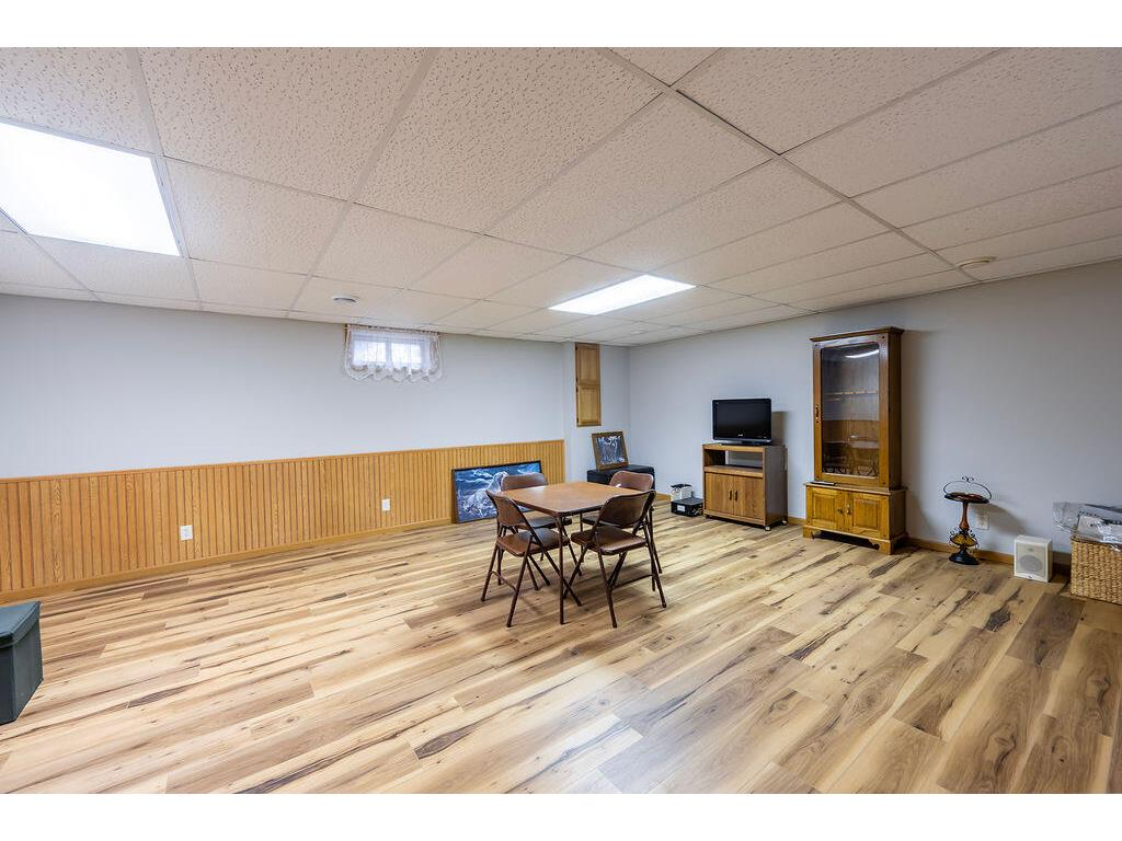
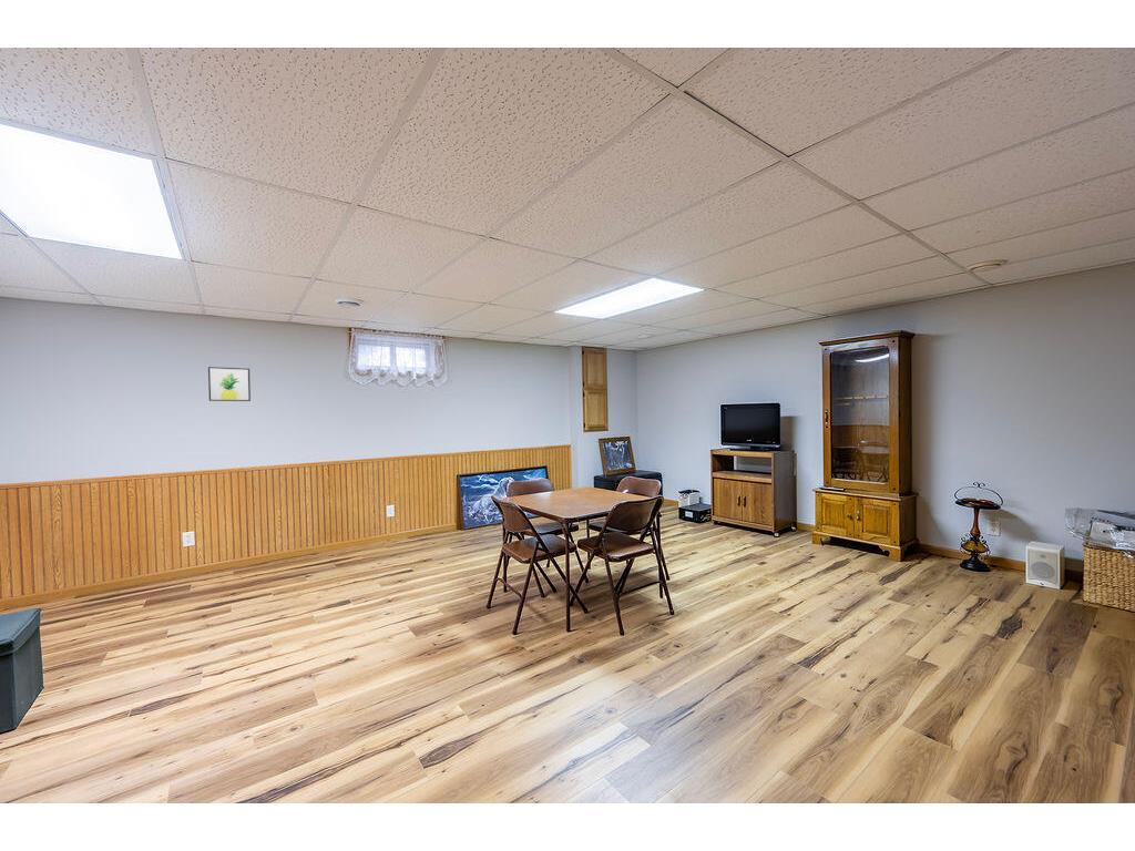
+ wall art [207,366,252,402]
